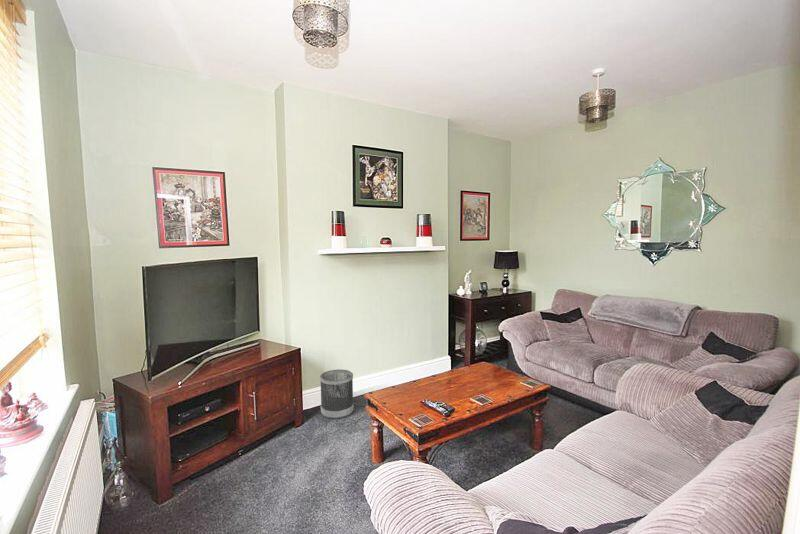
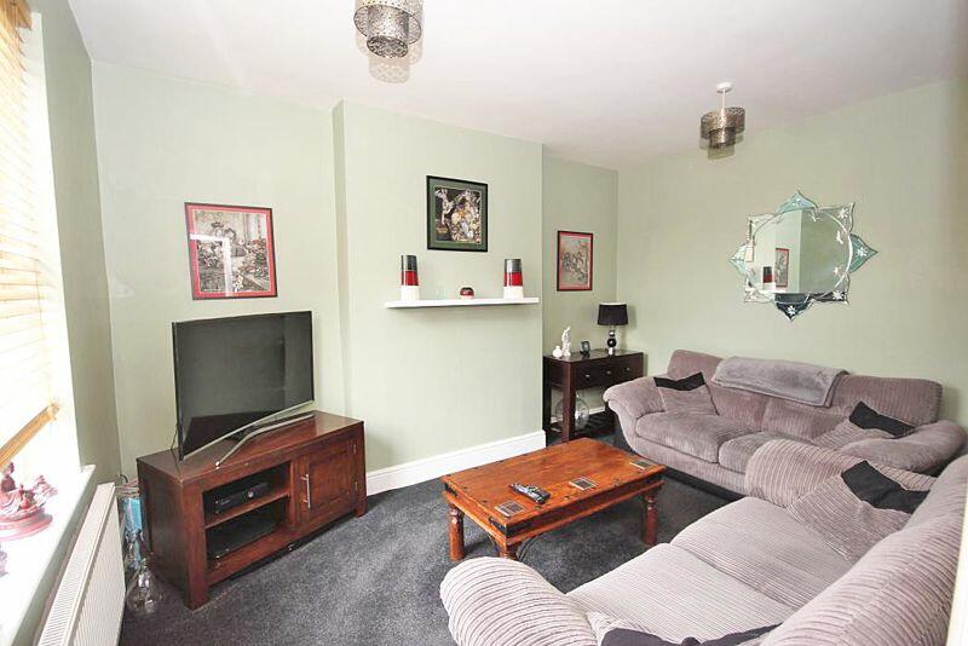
- wastebasket [319,368,355,420]
